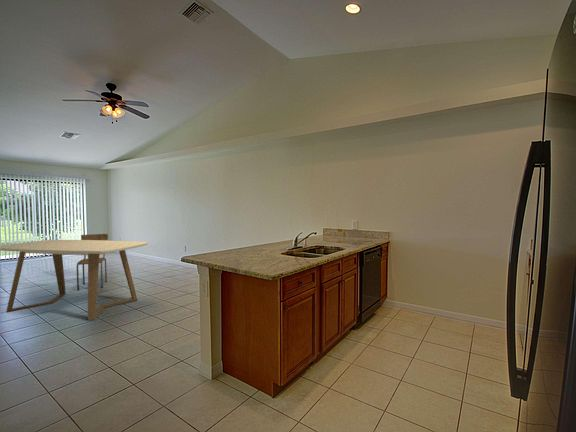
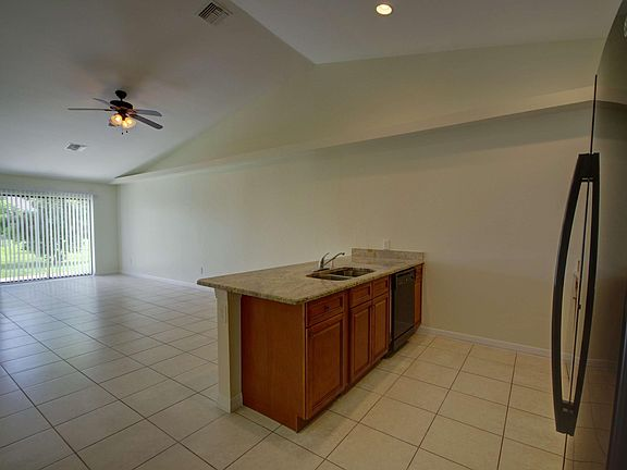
- dining table [0,239,149,321]
- dining chair [76,233,109,291]
